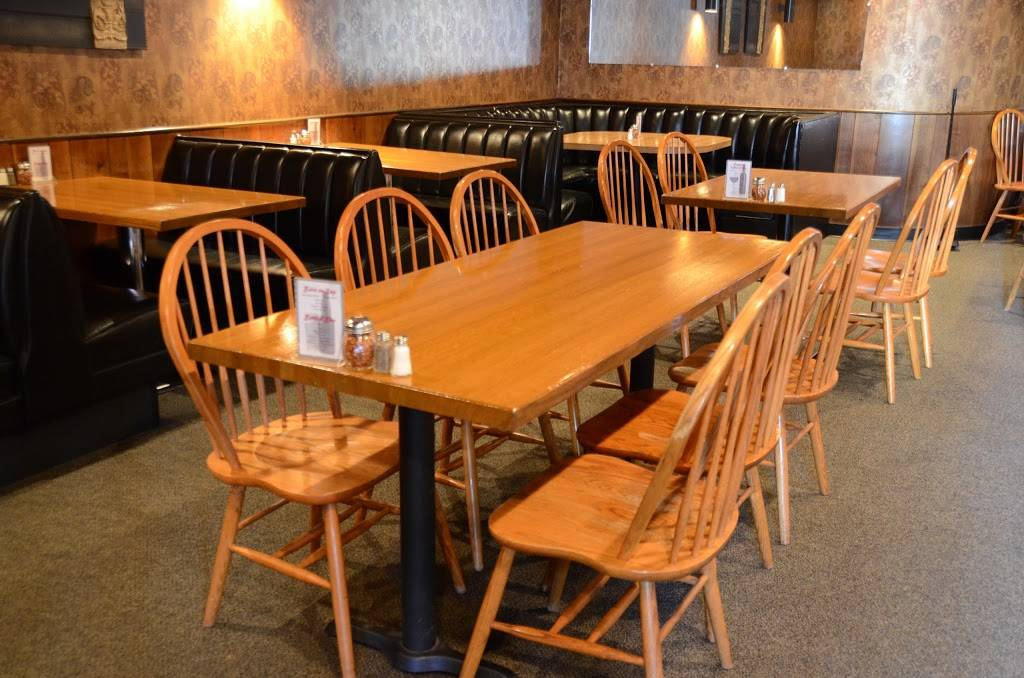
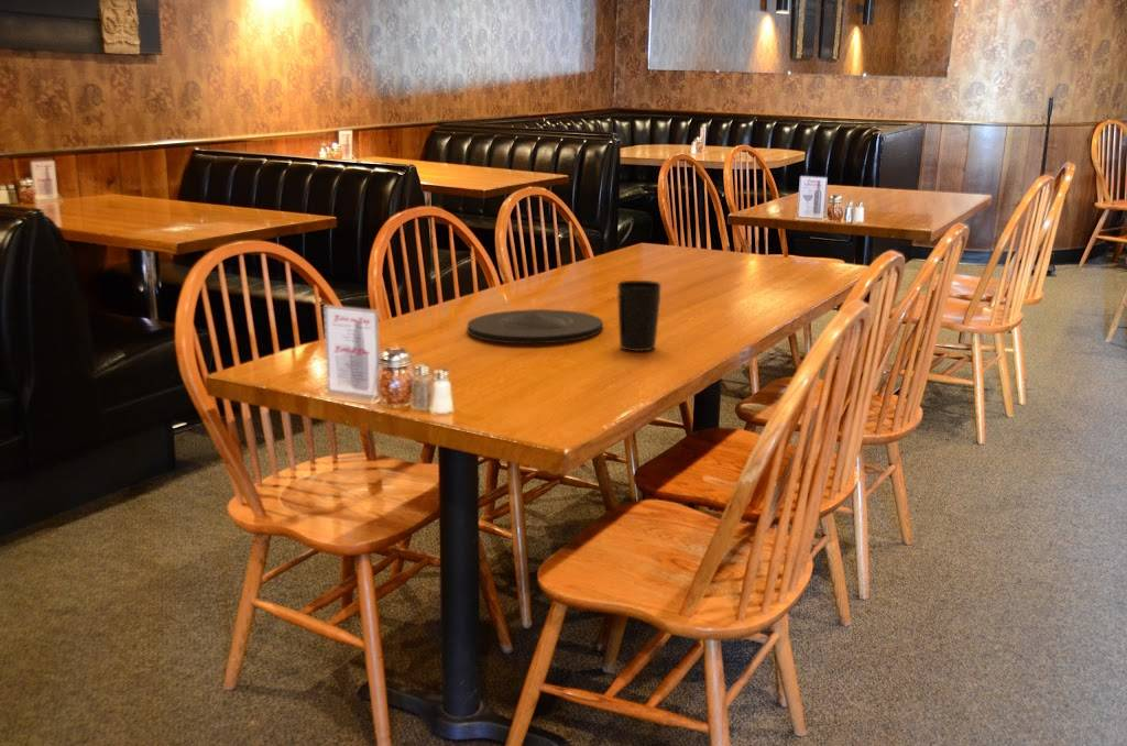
+ cup [616,279,663,352]
+ plate [467,308,604,344]
